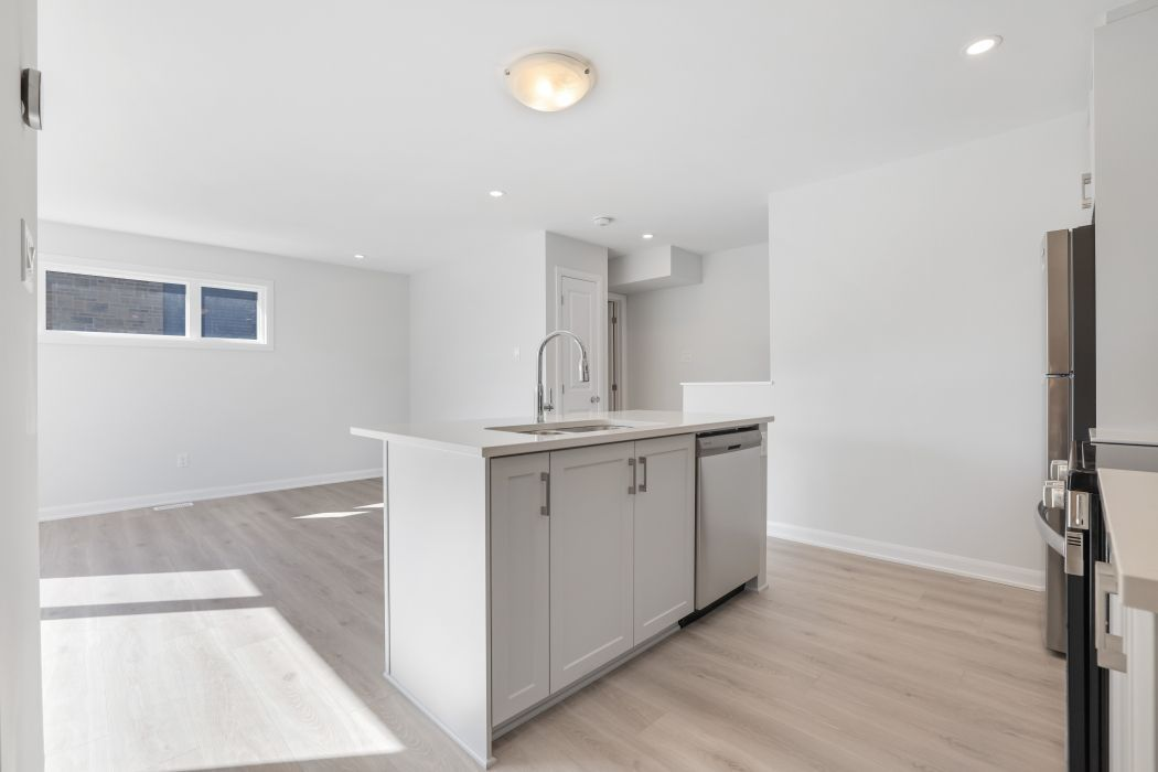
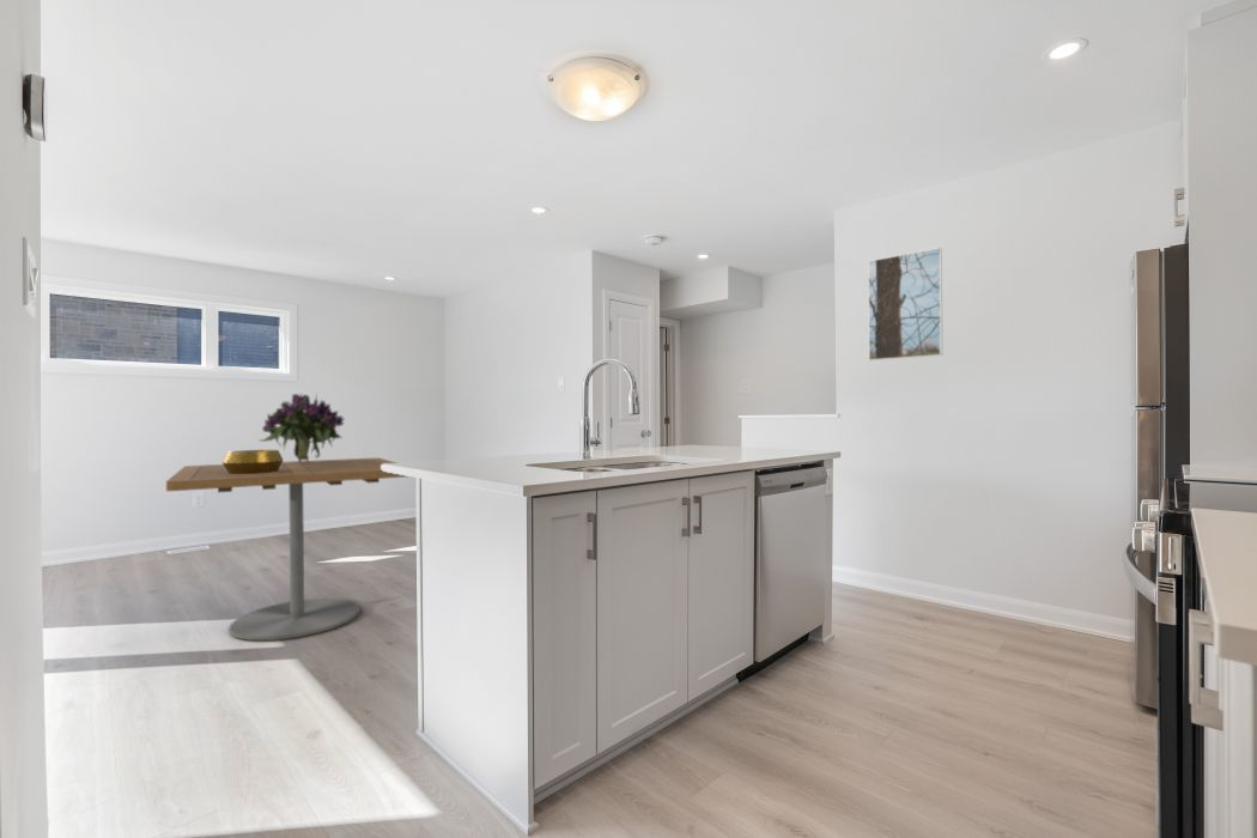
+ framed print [867,247,943,362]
+ dining table [165,456,407,642]
+ decorative bowl [221,449,285,474]
+ bouquet [260,393,346,462]
